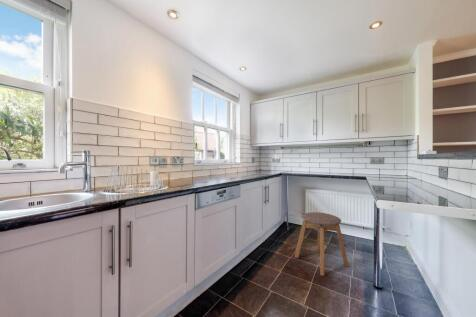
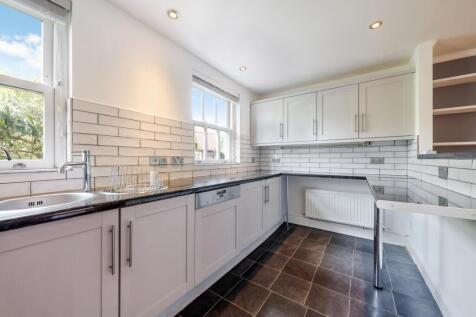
- stool [293,211,350,277]
